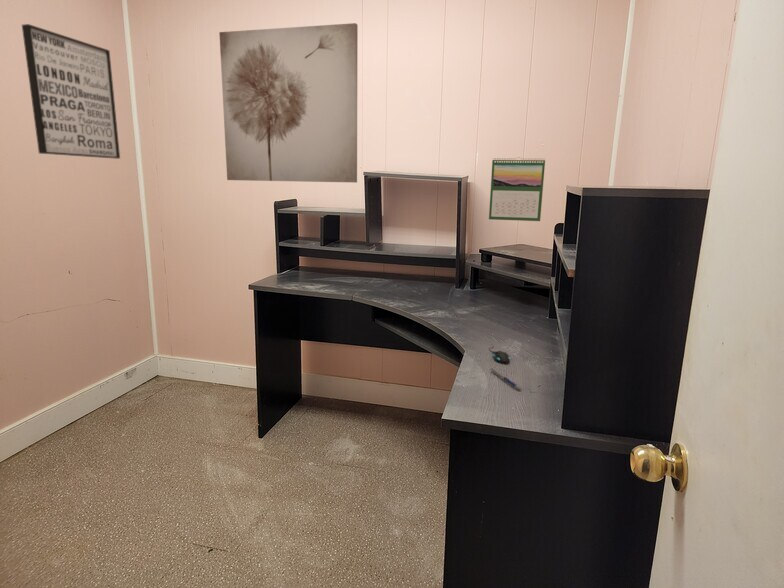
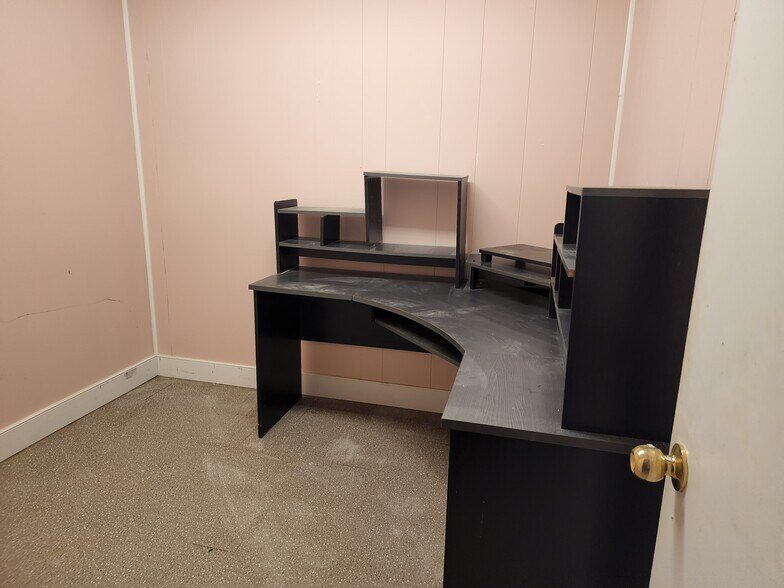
- mouse [488,344,511,363]
- wall art [218,22,359,184]
- calendar [488,156,546,222]
- wall art [21,23,121,160]
- pen [489,367,522,391]
